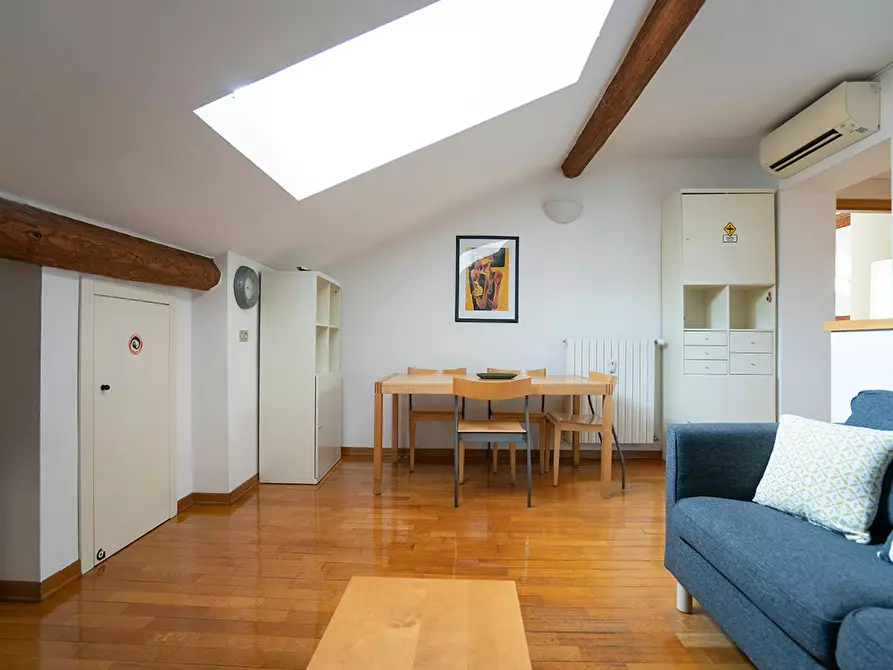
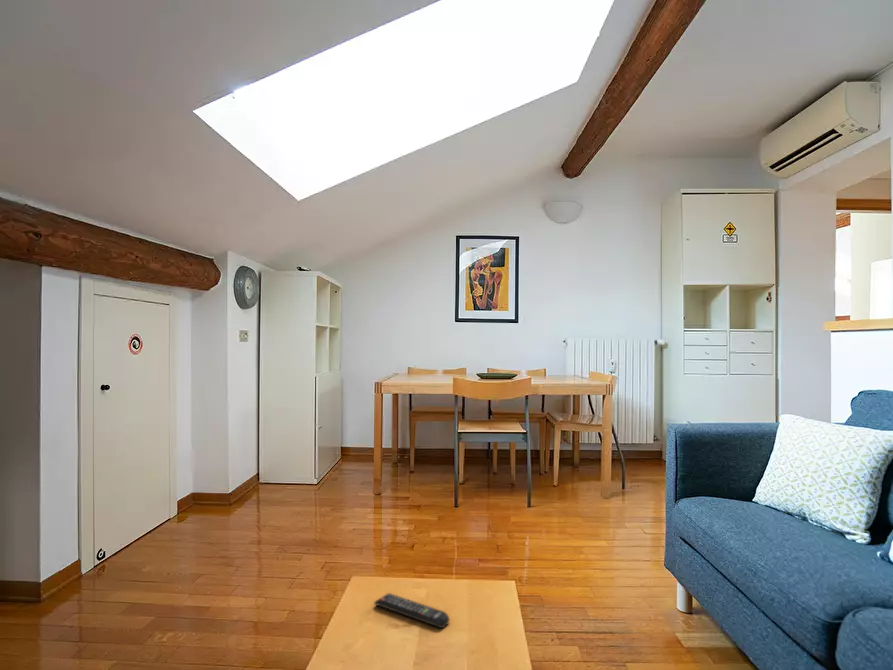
+ remote control [373,592,450,629]
